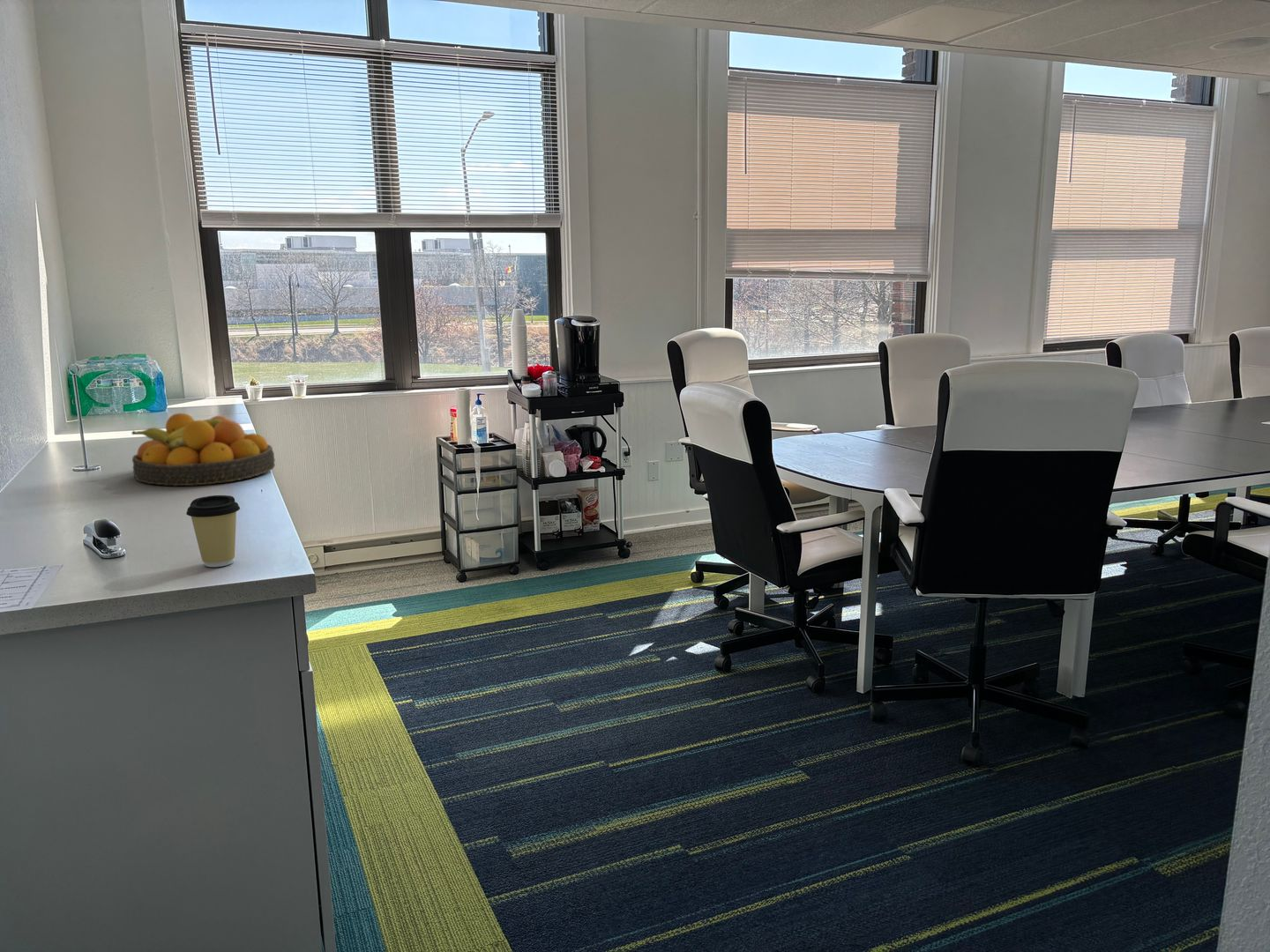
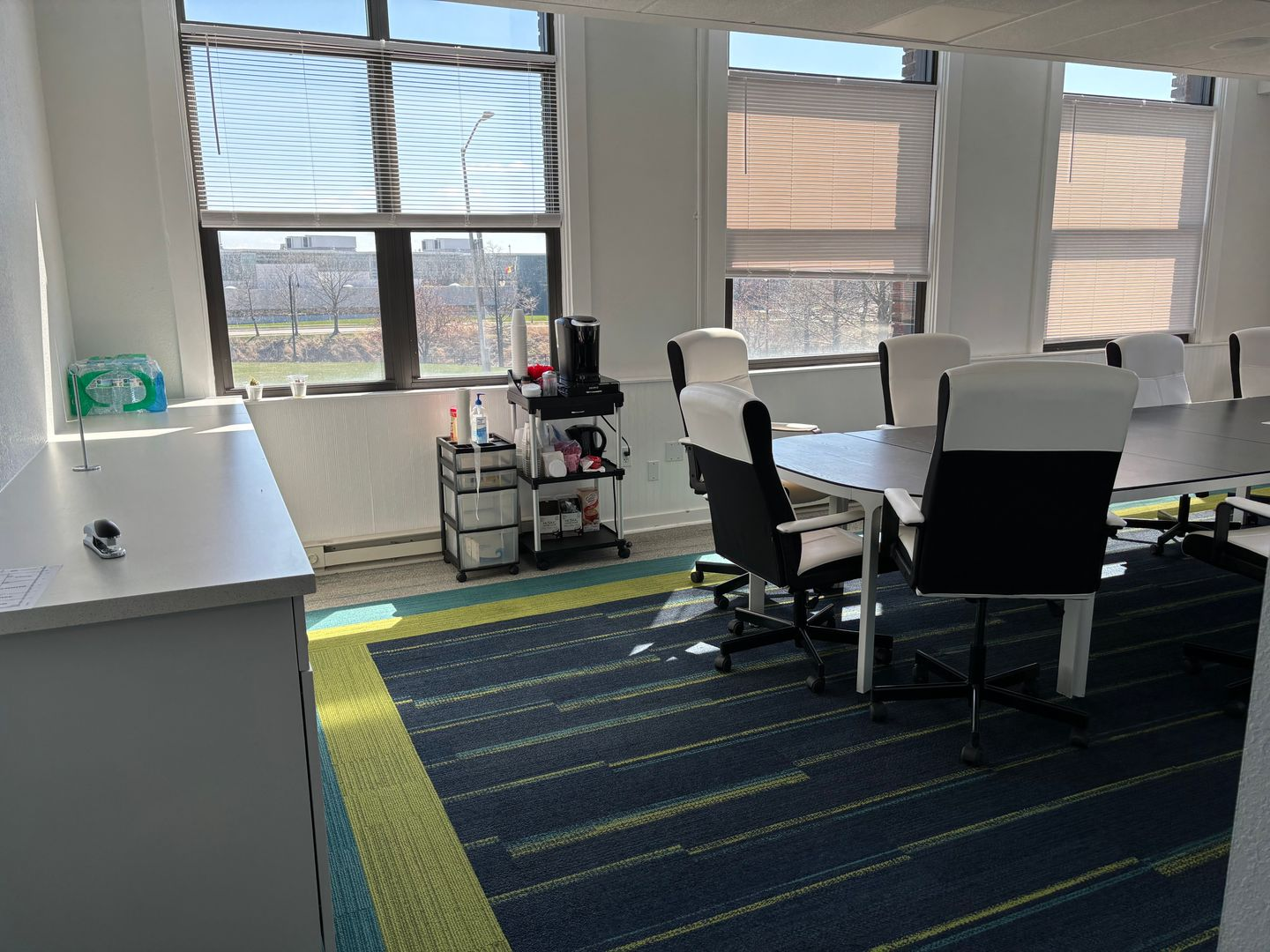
- fruit bowl [131,413,276,487]
- coffee cup [185,495,241,568]
